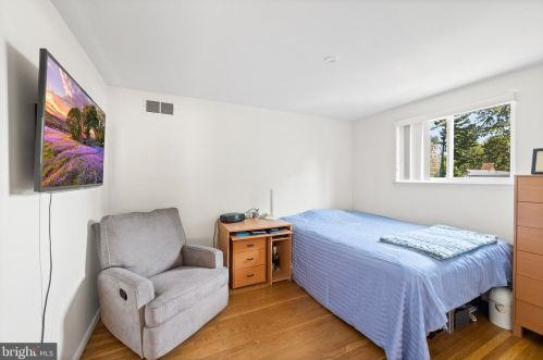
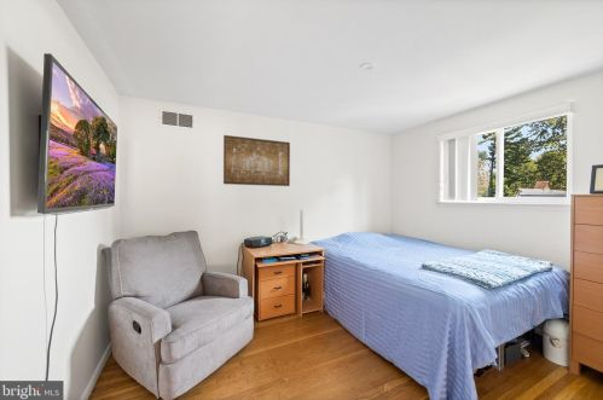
+ wall art [222,134,291,187]
